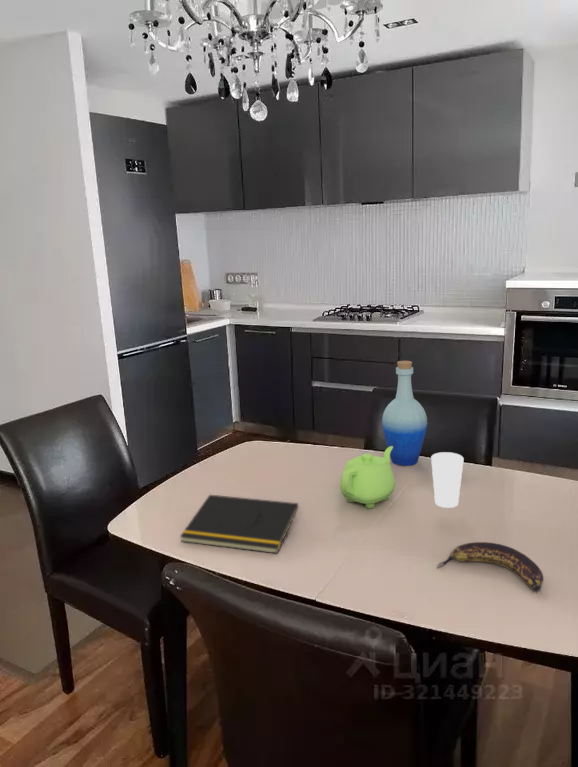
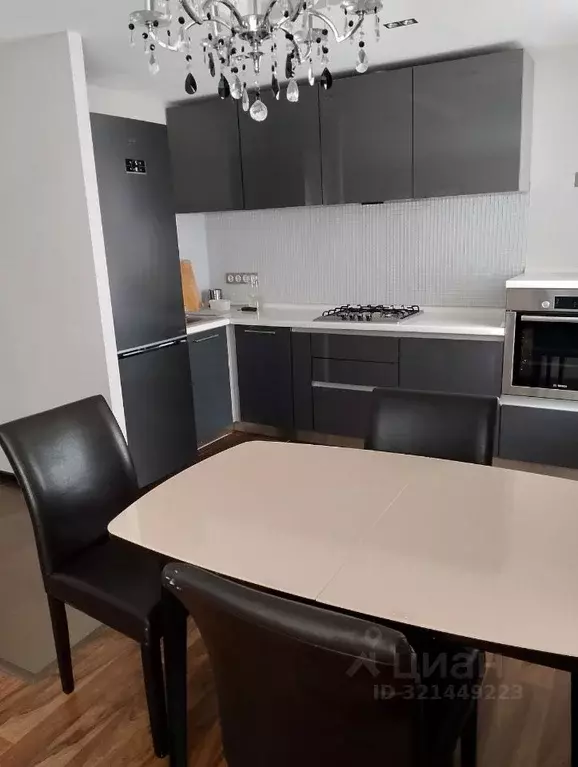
- banana [436,541,544,592]
- notepad [179,494,299,554]
- cup [430,451,465,509]
- teapot [339,446,396,509]
- bottle [381,360,428,467]
